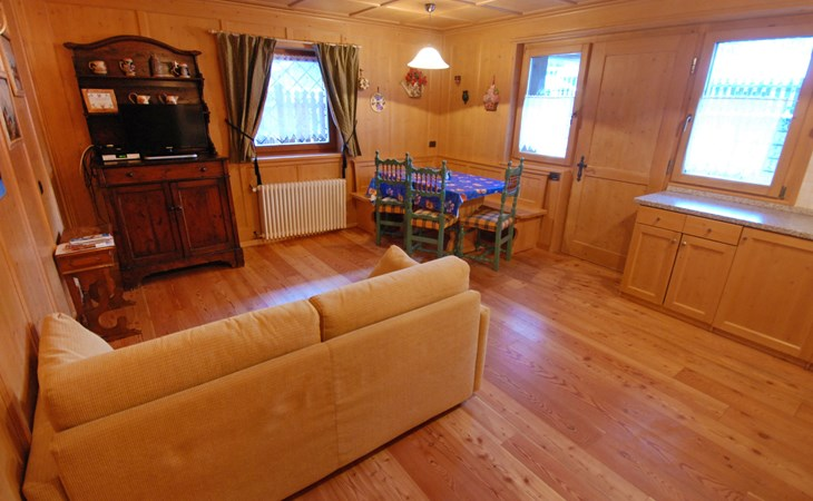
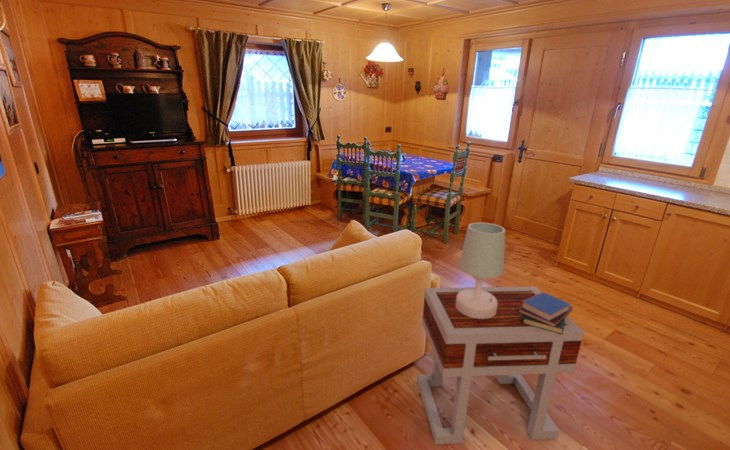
+ book [516,291,574,335]
+ side table [416,285,585,445]
+ table lamp [456,221,506,319]
